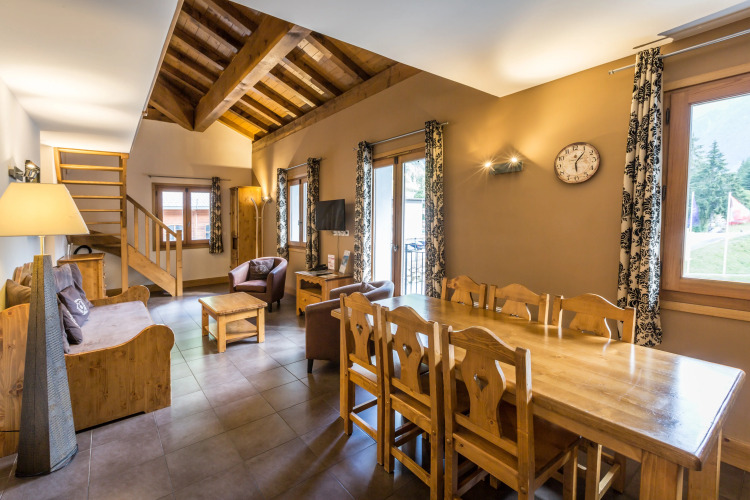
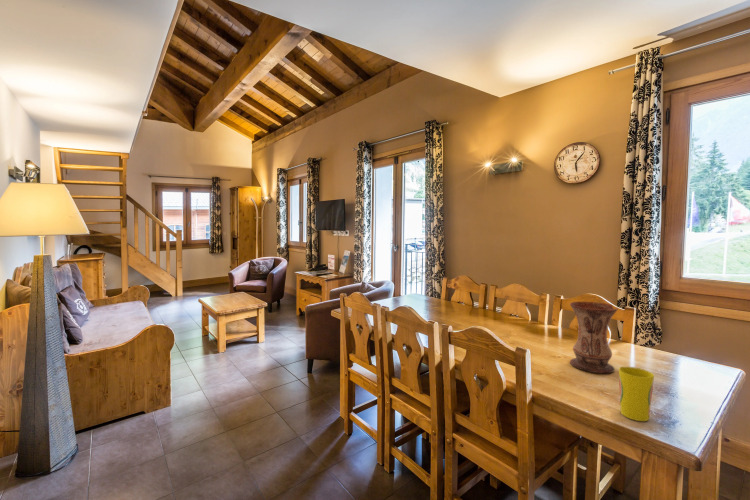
+ cup [618,366,655,422]
+ vase [569,301,619,374]
